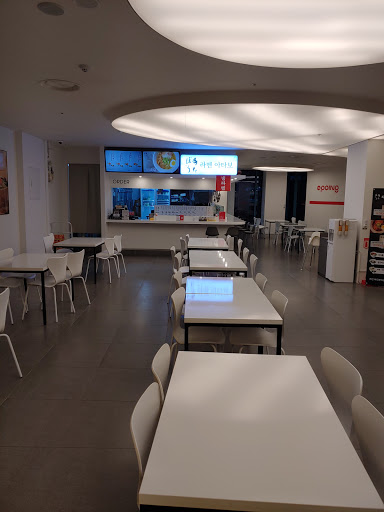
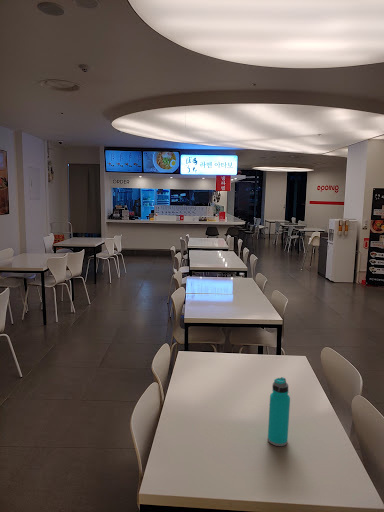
+ water bottle [267,376,291,447]
